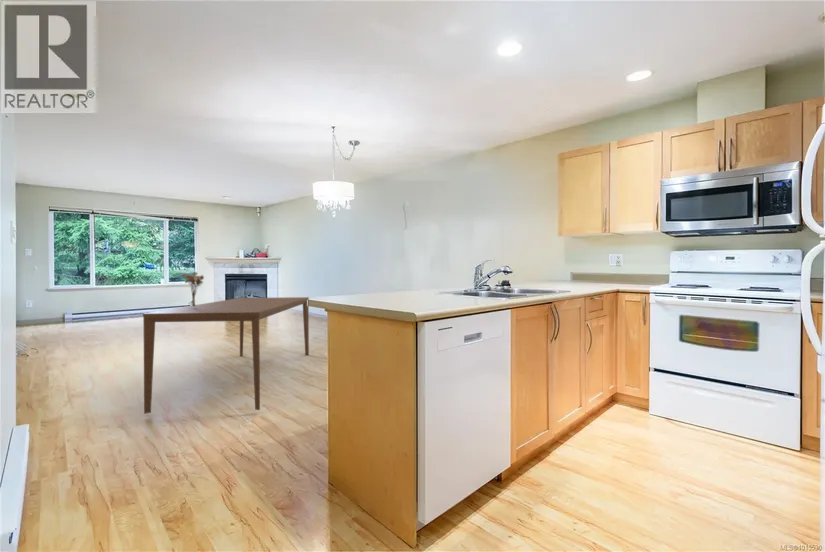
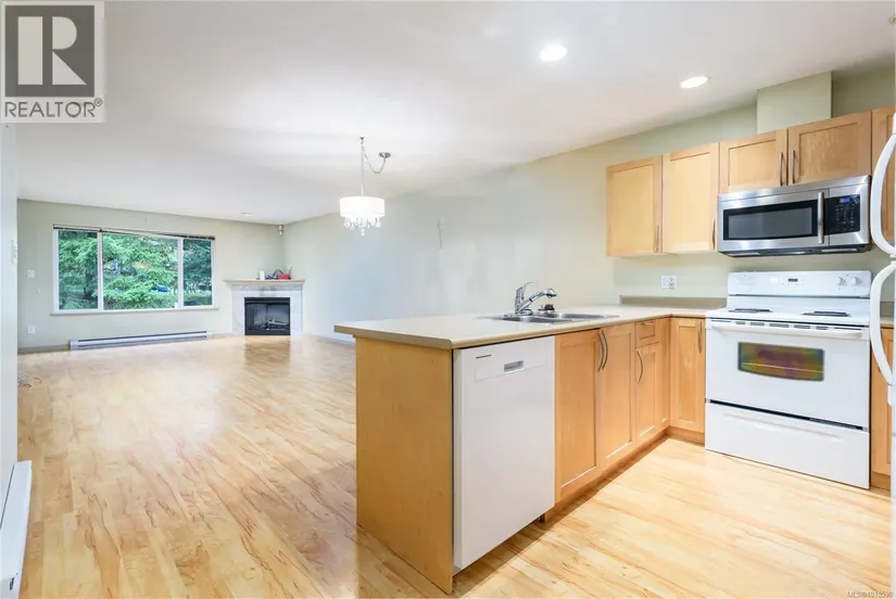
- dining table [142,296,310,415]
- bouquet [181,271,205,308]
